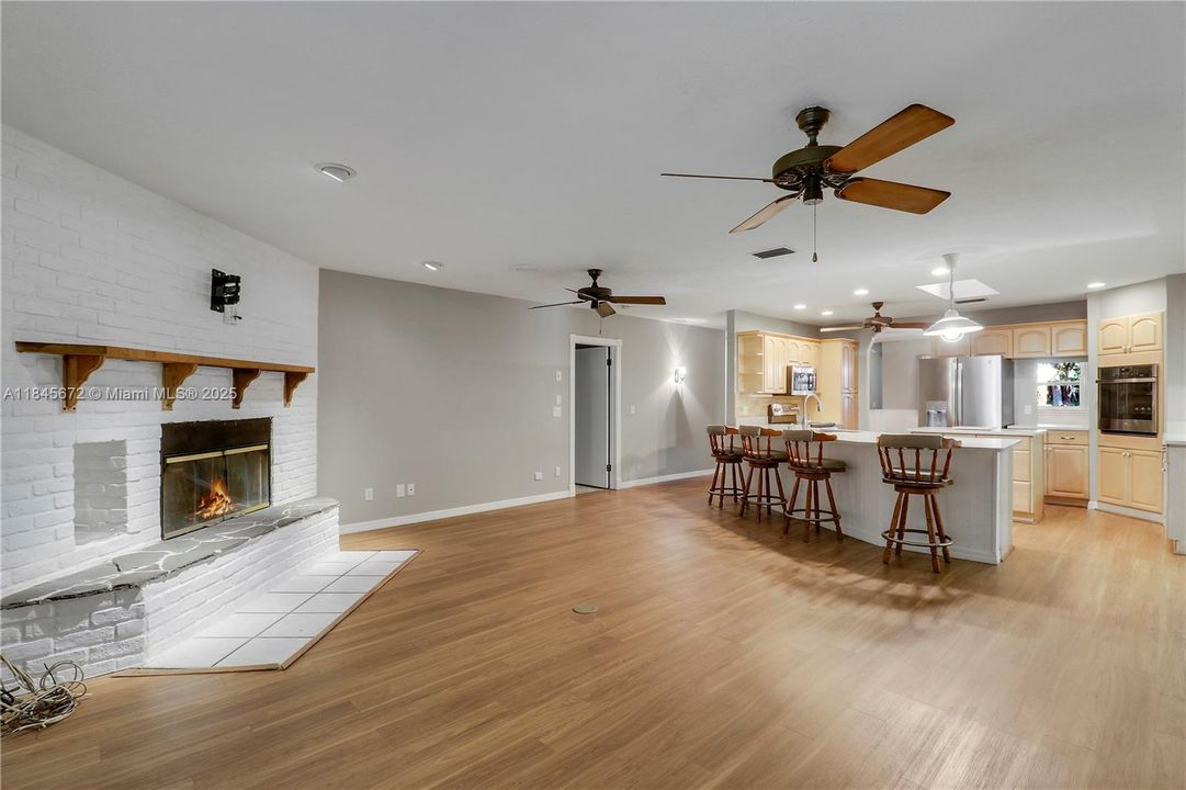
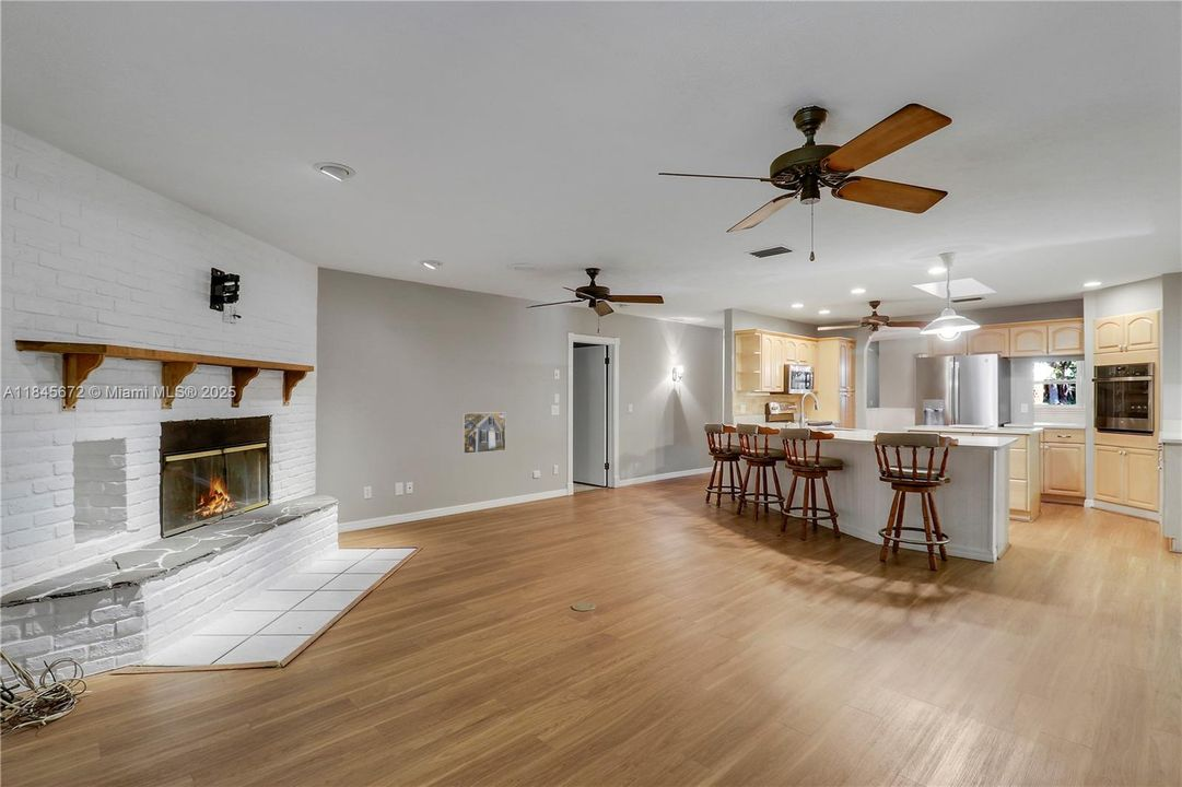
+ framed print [461,411,506,455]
